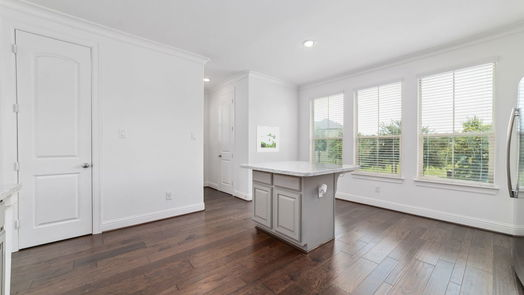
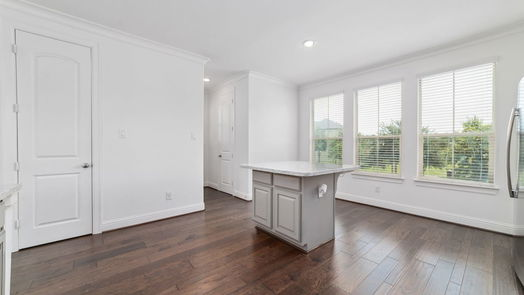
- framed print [256,125,280,153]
